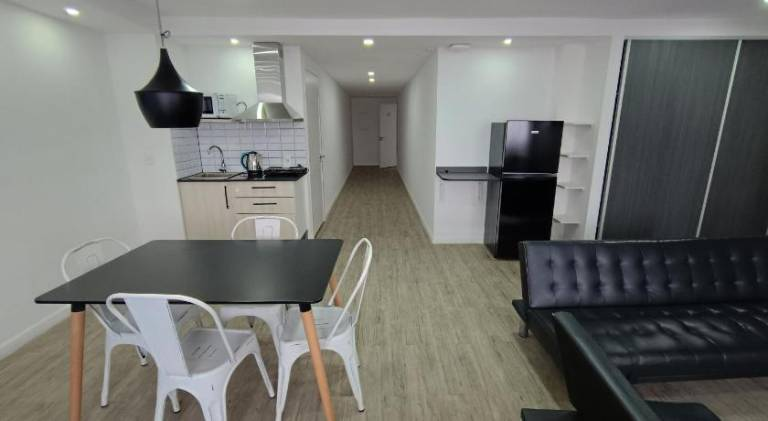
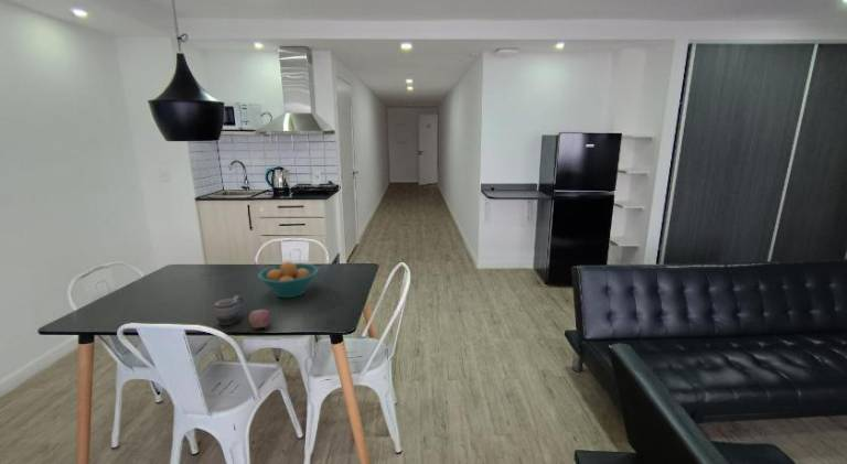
+ apple [248,309,271,330]
+ fruit bowl [257,261,320,299]
+ mug [214,294,245,326]
